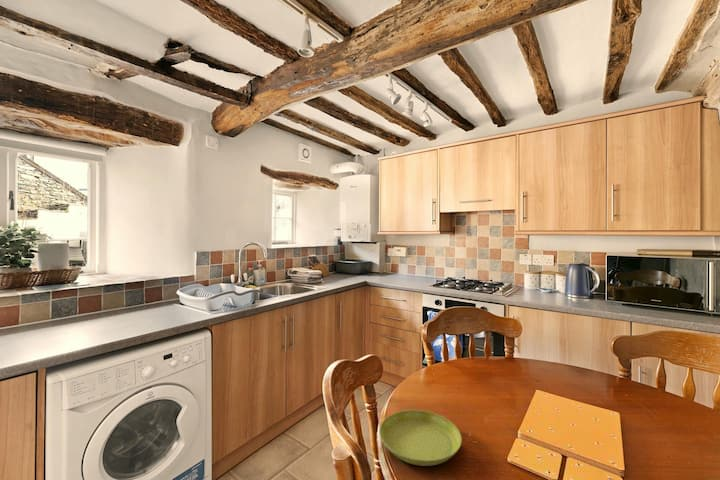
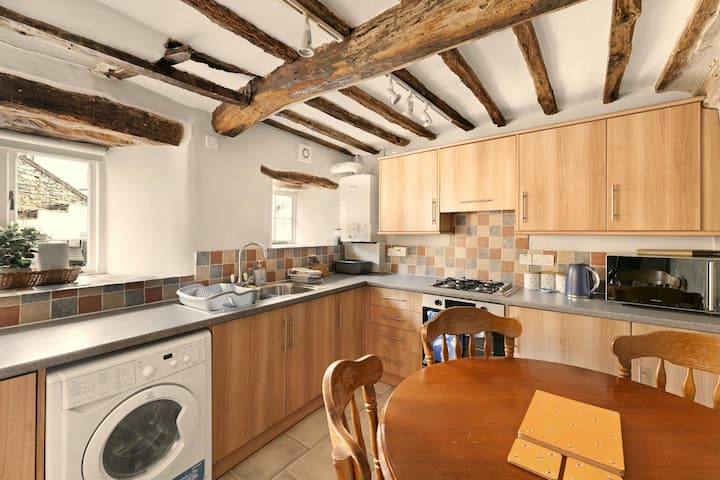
- saucer [378,409,463,467]
